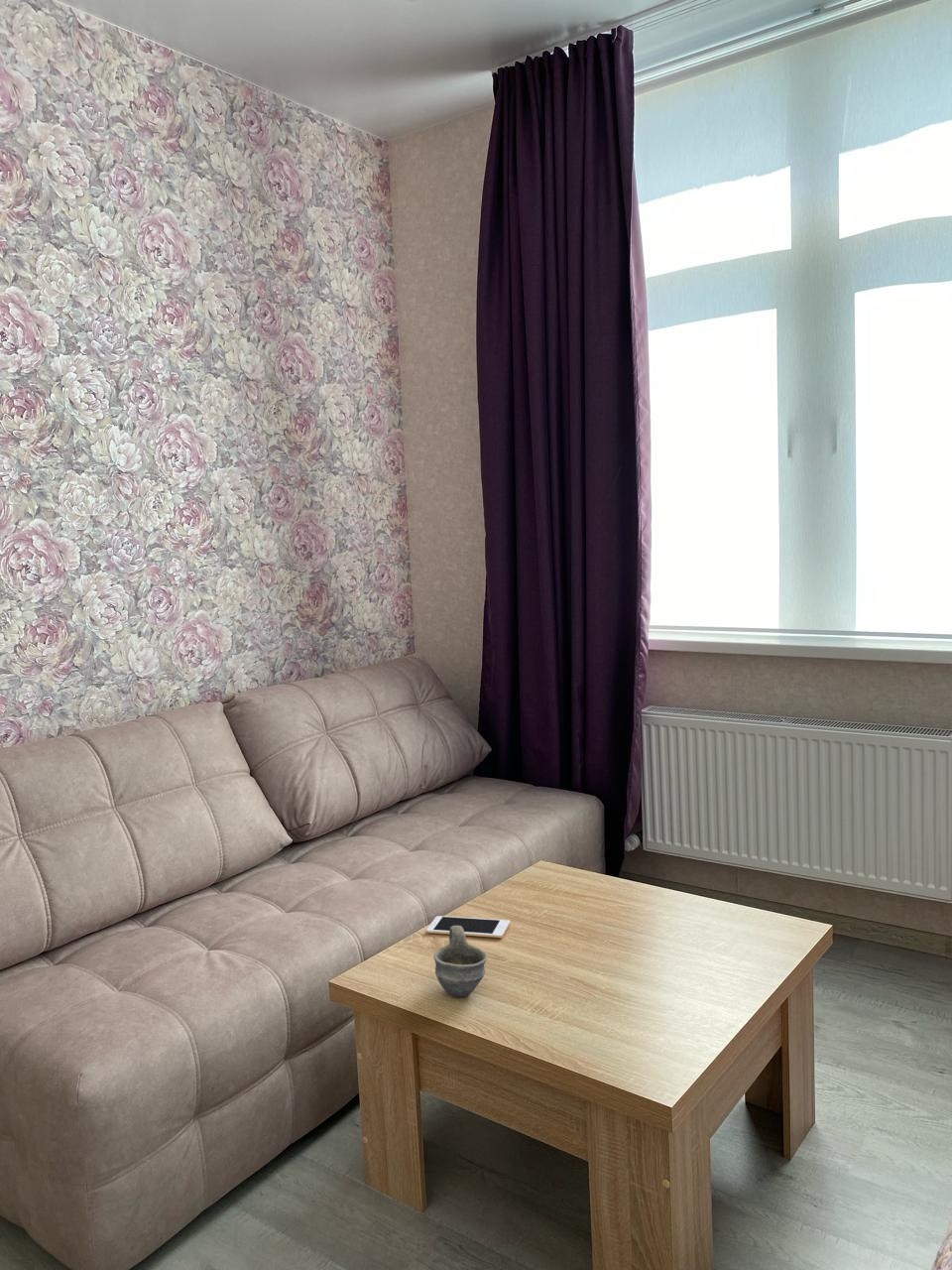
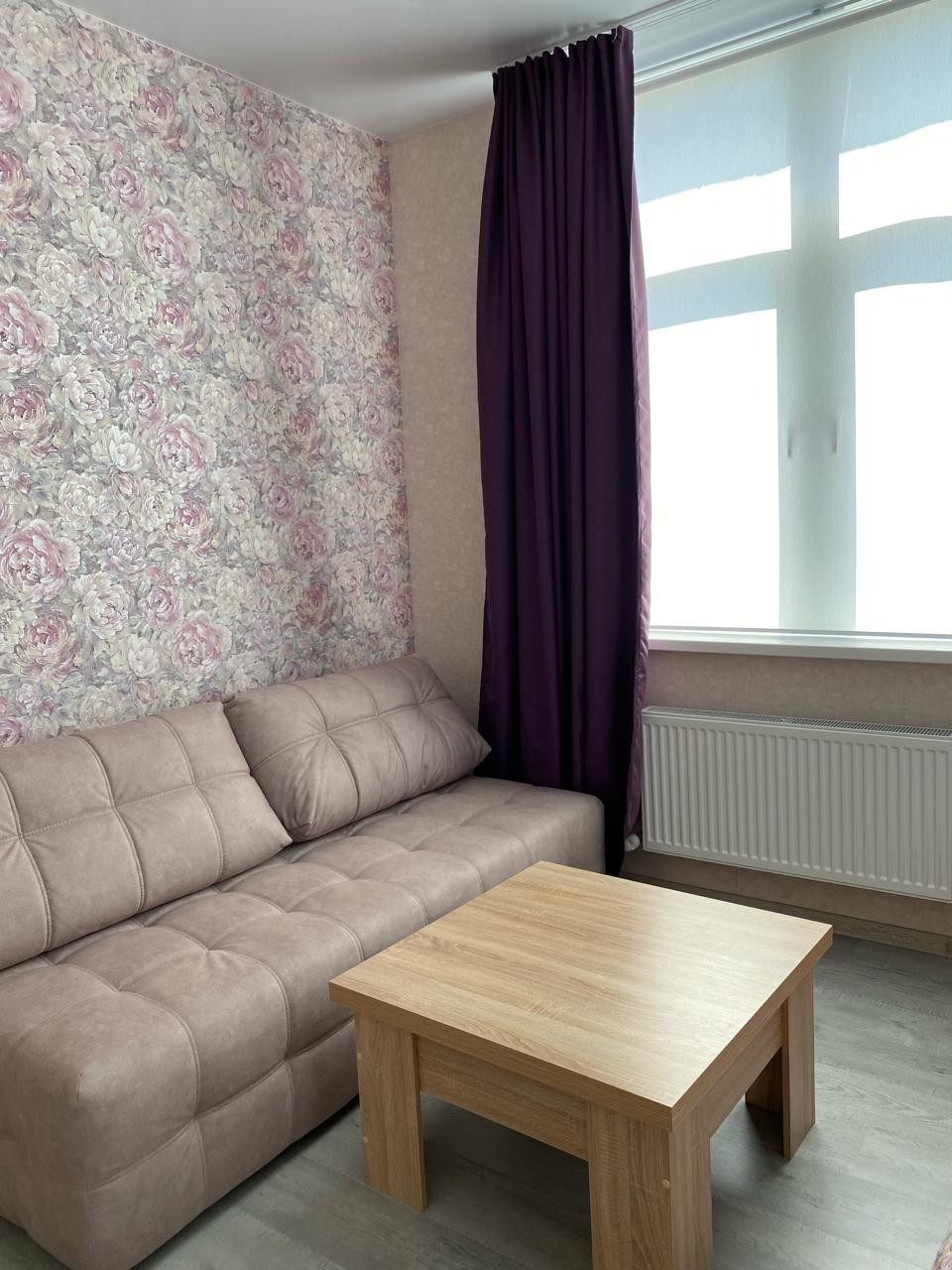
- cup [433,926,489,998]
- cell phone [425,915,511,939]
